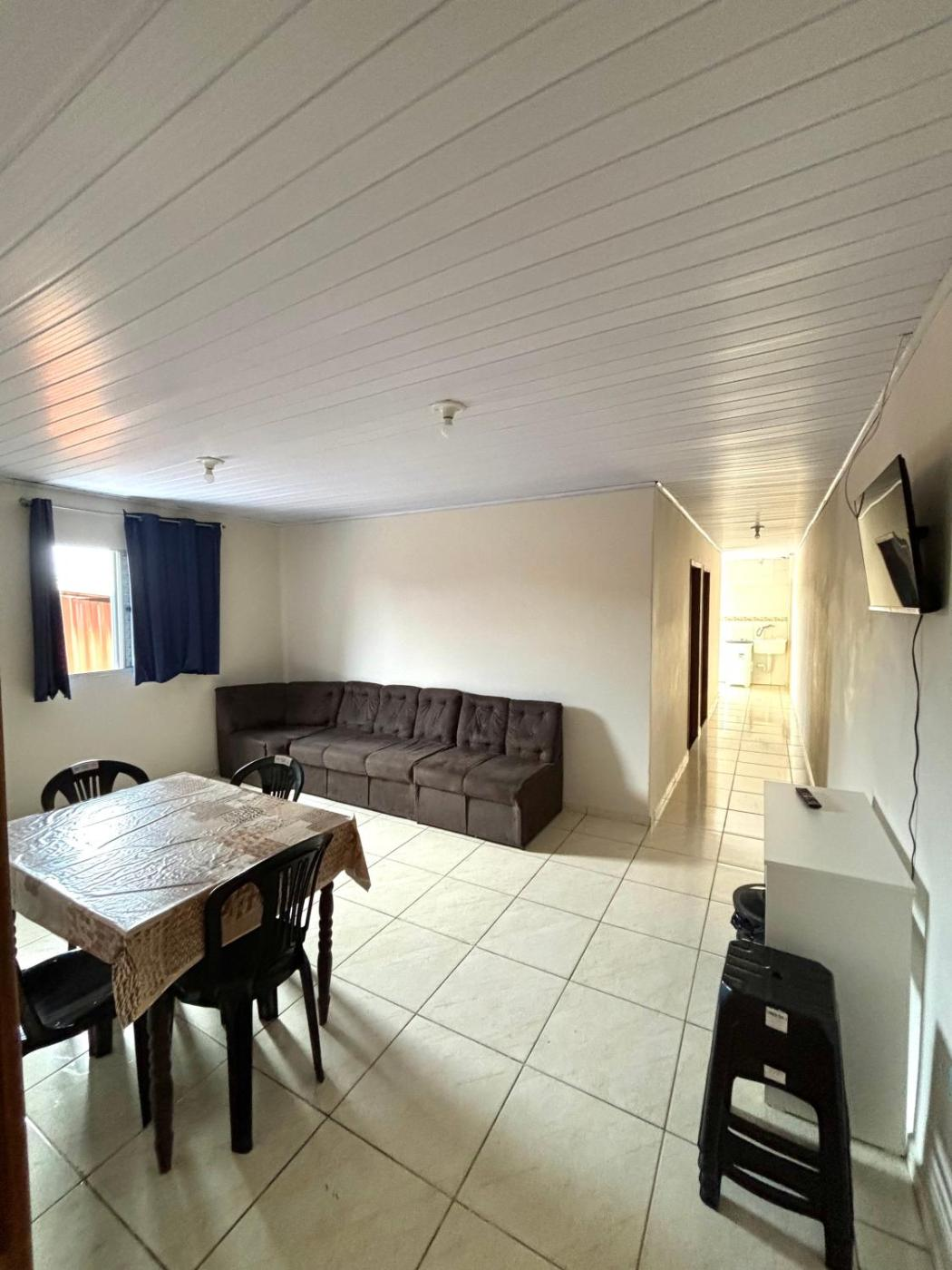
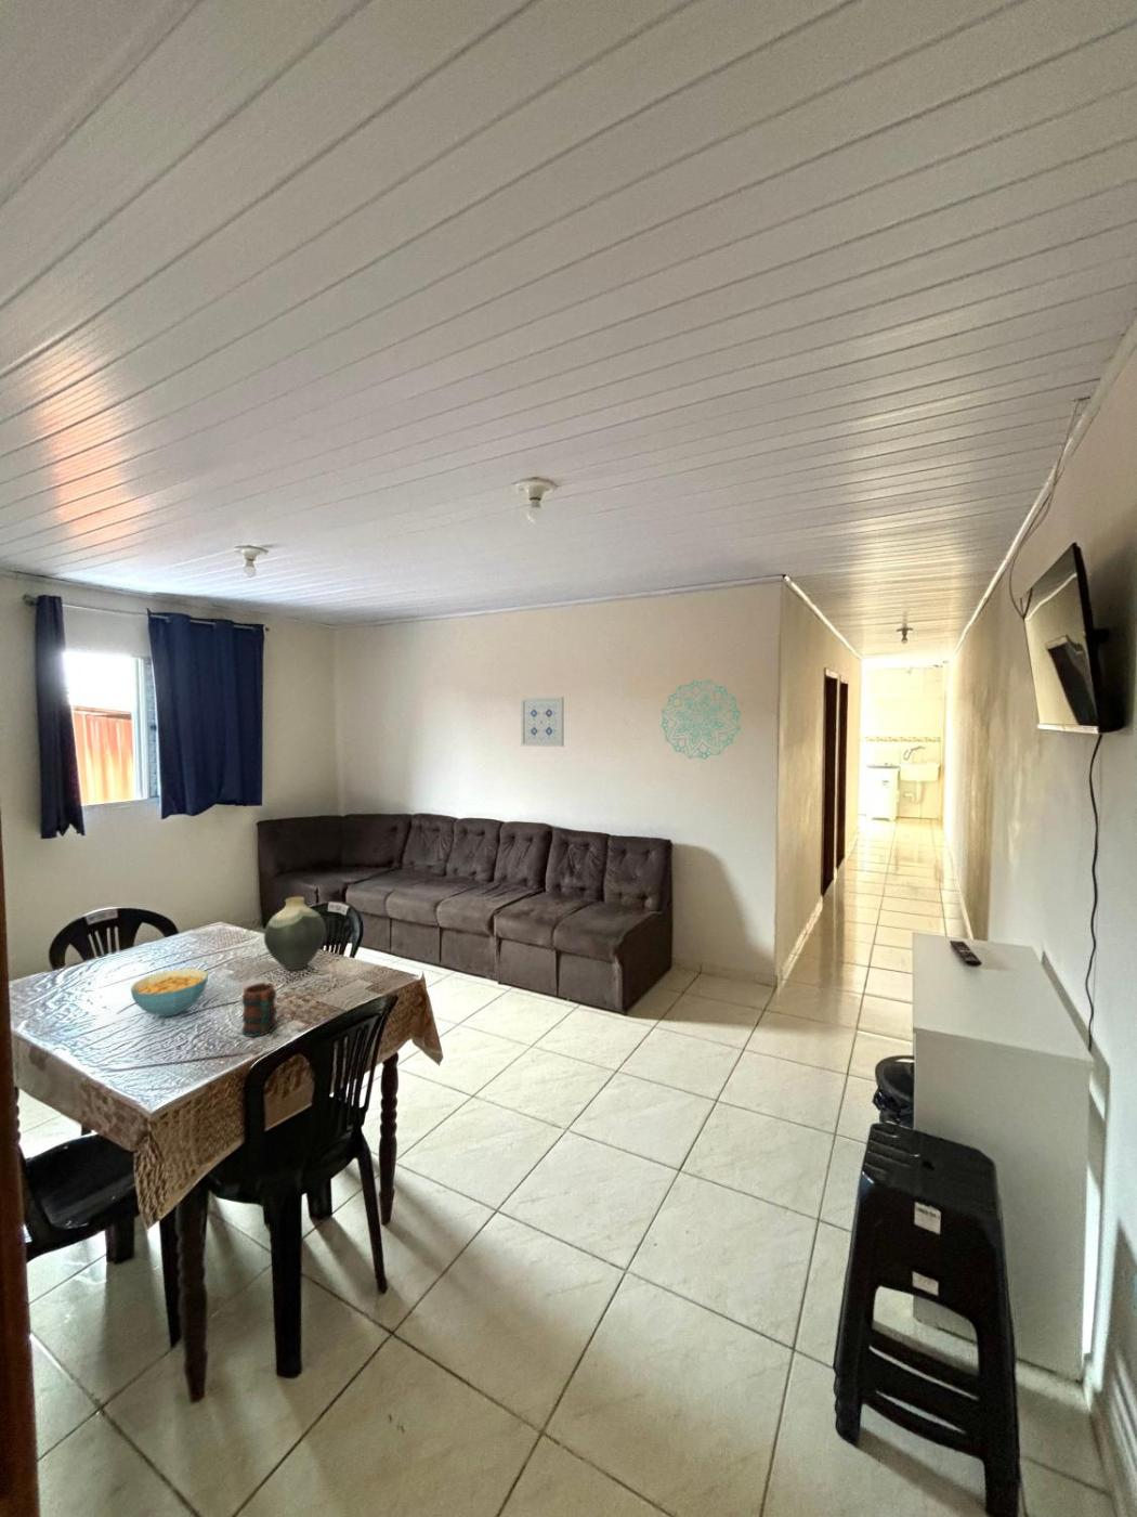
+ vase [263,896,327,971]
+ wall decoration [659,678,742,761]
+ cereal bowl [130,968,209,1018]
+ mug [240,982,278,1038]
+ wall art [520,695,565,748]
